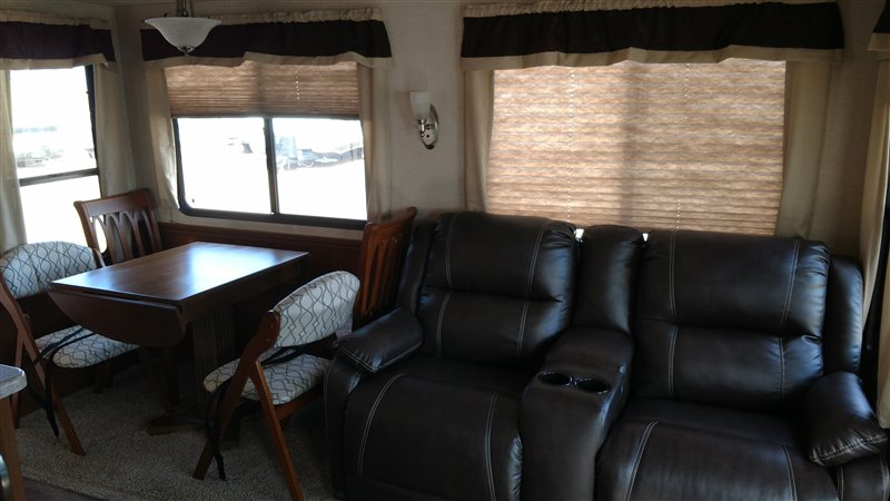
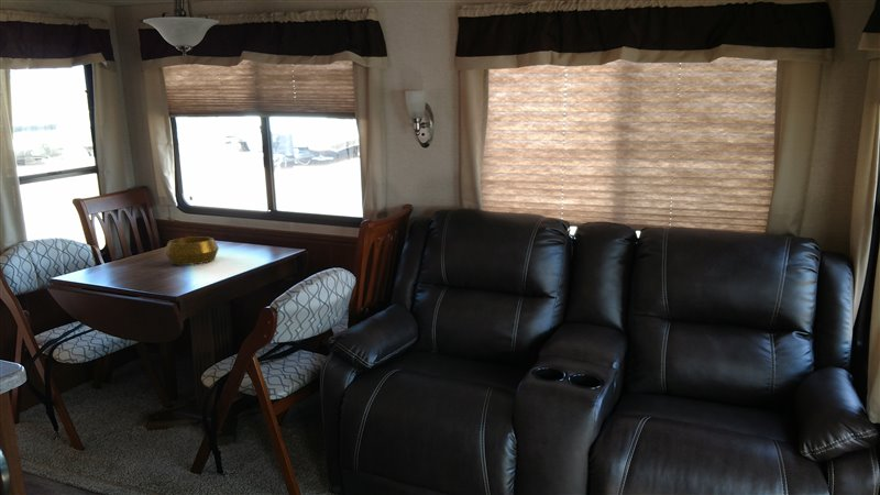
+ decorative bowl [164,235,220,266]
